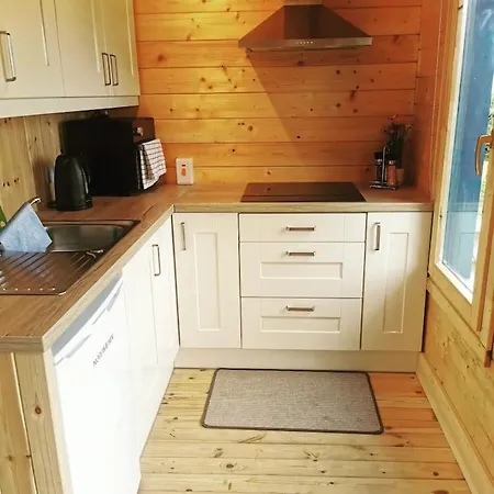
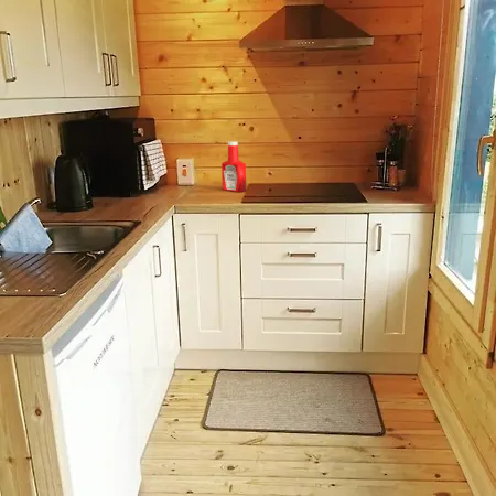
+ soap bottle [220,140,247,193]
